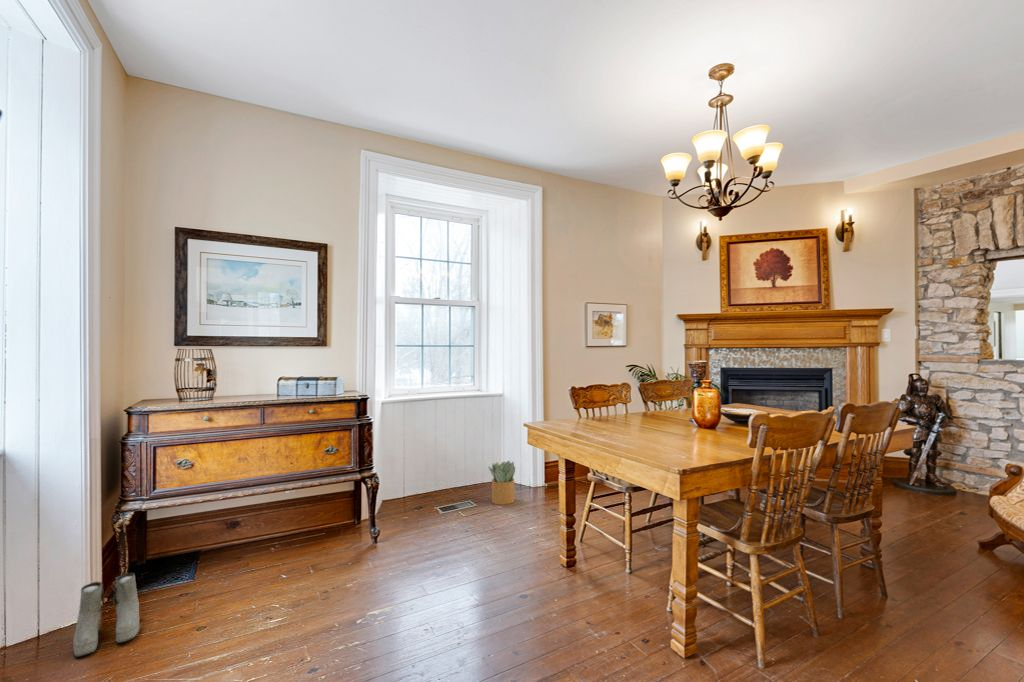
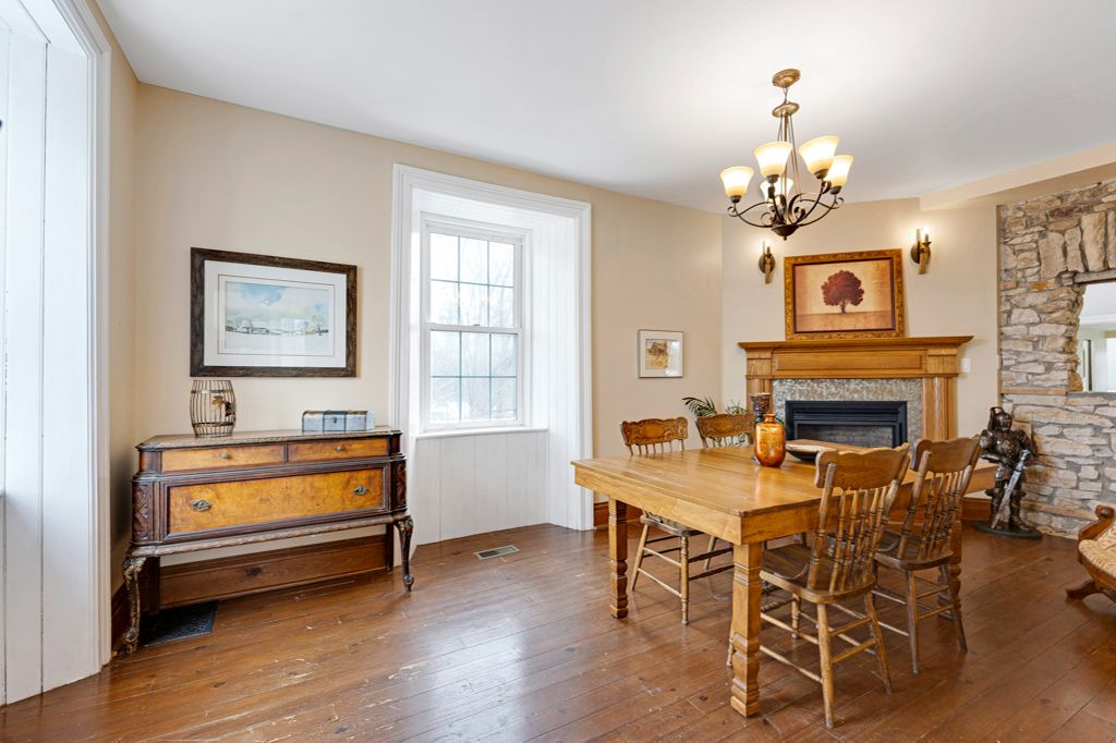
- boots [72,572,140,658]
- potted plant [487,460,516,506]
